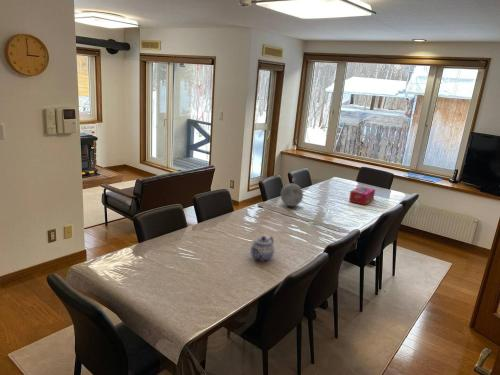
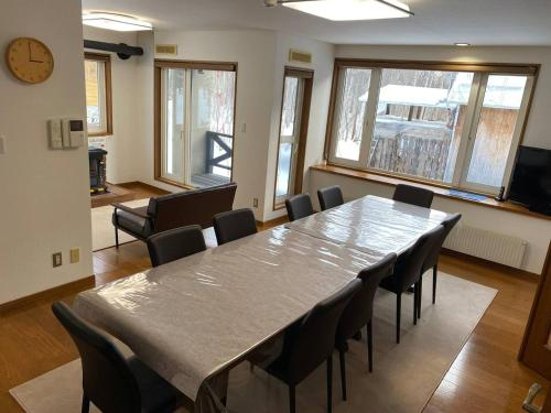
- tissue box [348,185,376,206]
- decorative ball [279,177,304,207]
- teapot [249,235,275,263]
